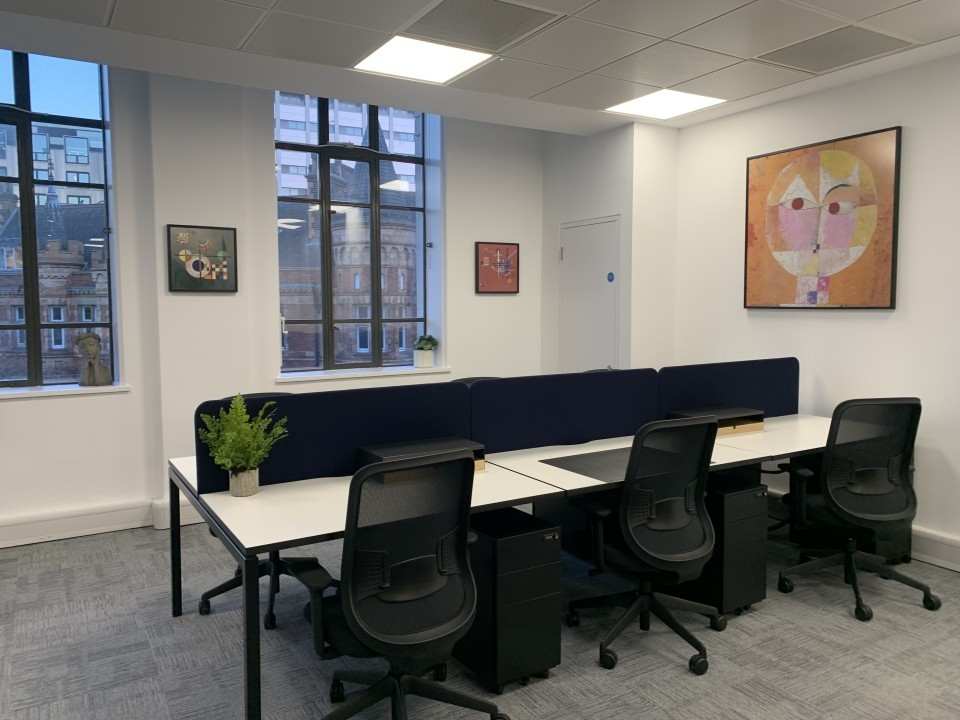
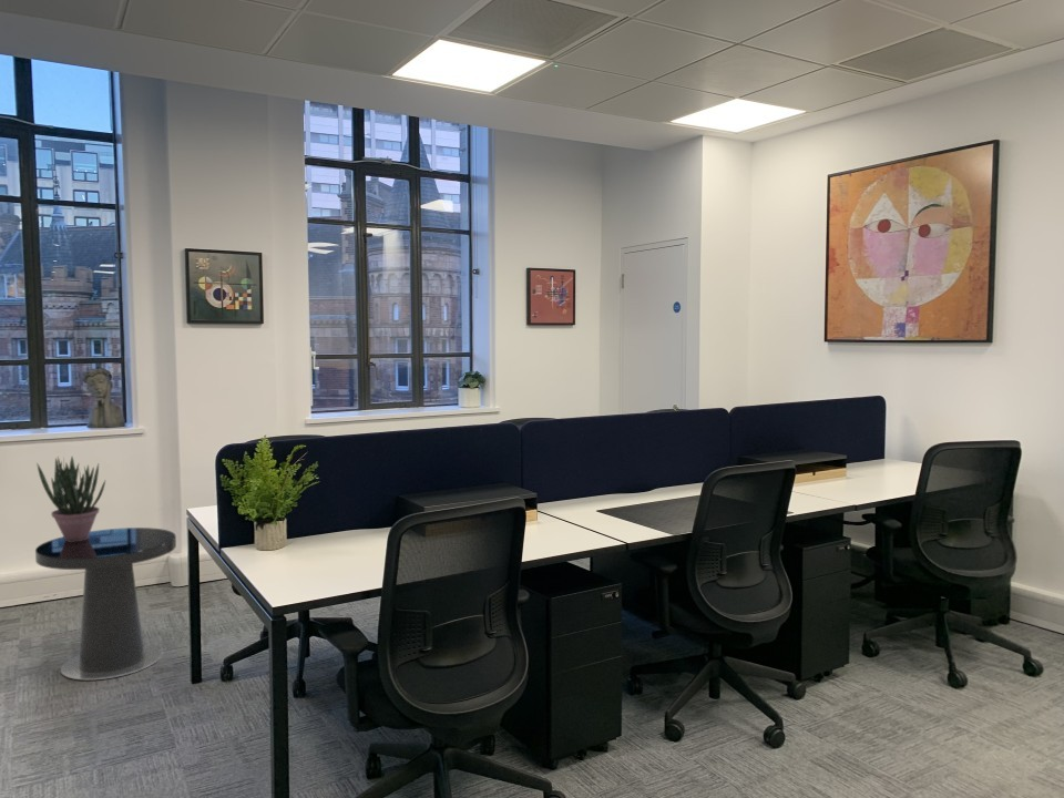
+ side table [34,526,177,681]
+ potted plant [35,456,106,542]
